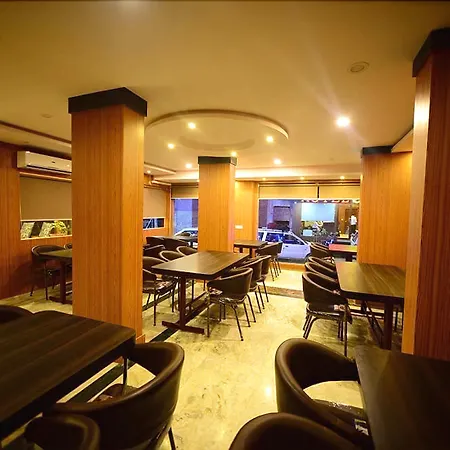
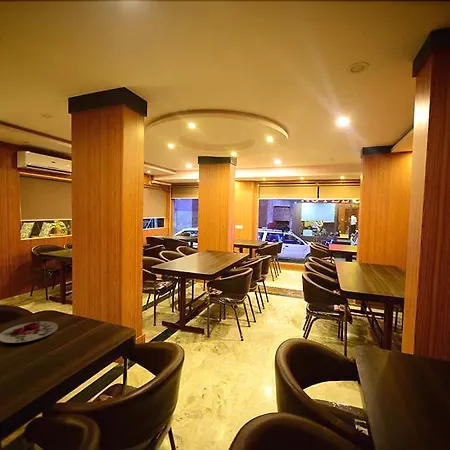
+ plate [0,320,59,344]
